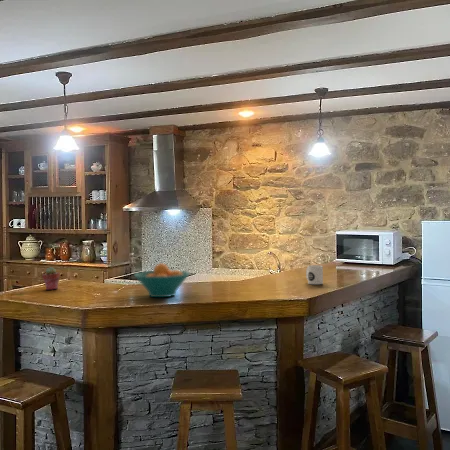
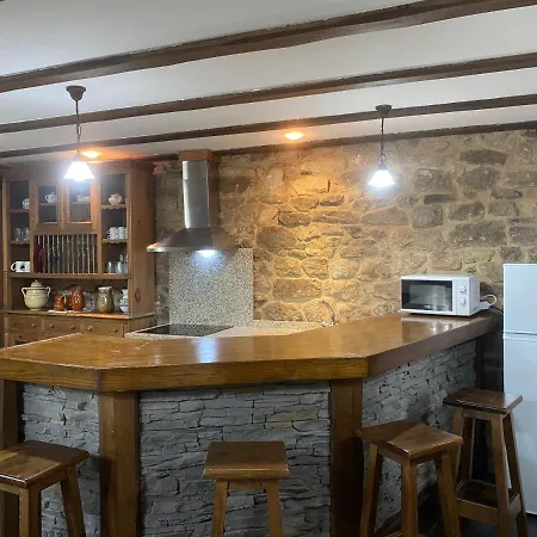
- mug [305,264,324,285]
- potted succulent [41,267,61,291]
- fruit bowl [133,262,191,298]
